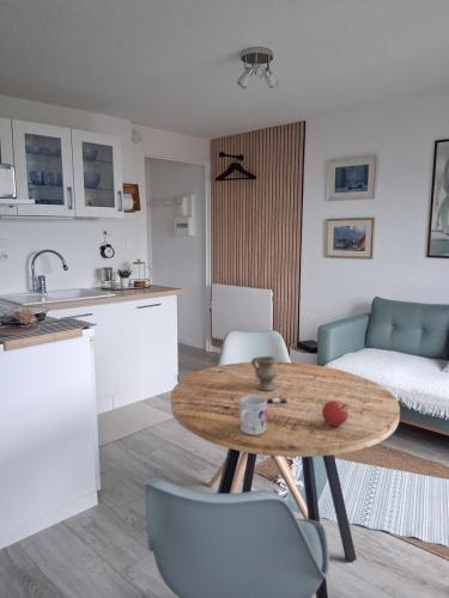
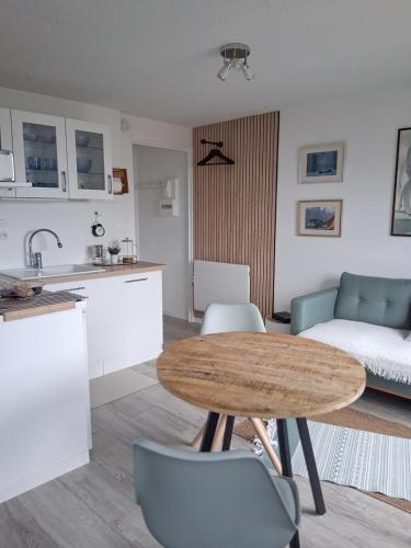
- fruit [321,399,350,427]
- mug [239,393,268,437]
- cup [250,355,289,404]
